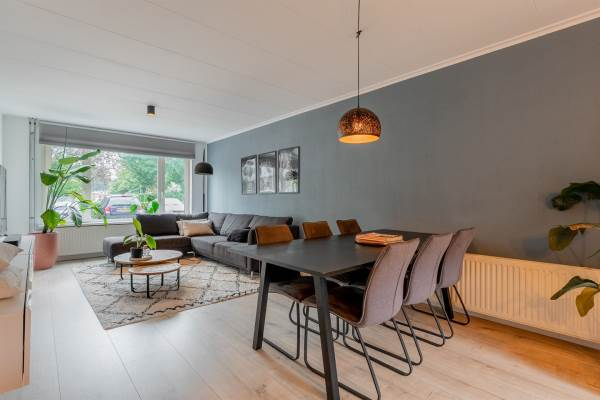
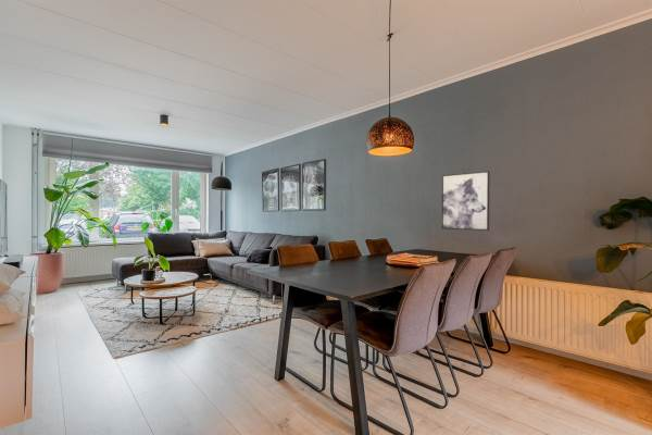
+ wall art [441,170,491,232]
